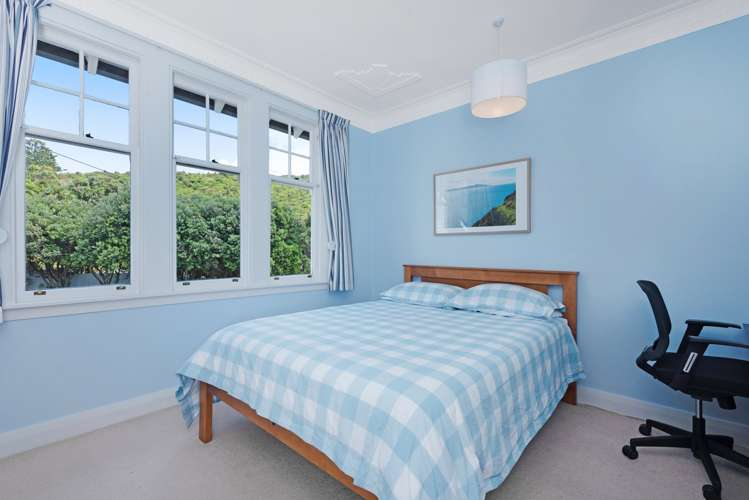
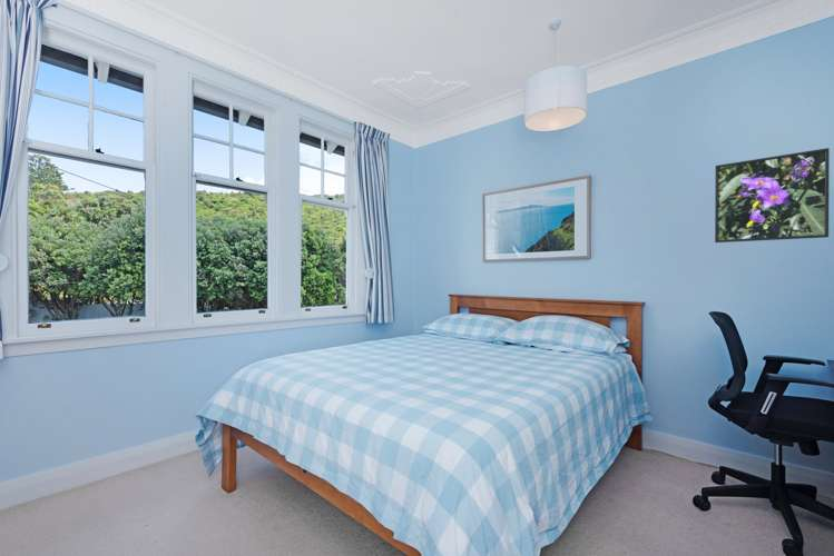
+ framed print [714,147,831,244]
